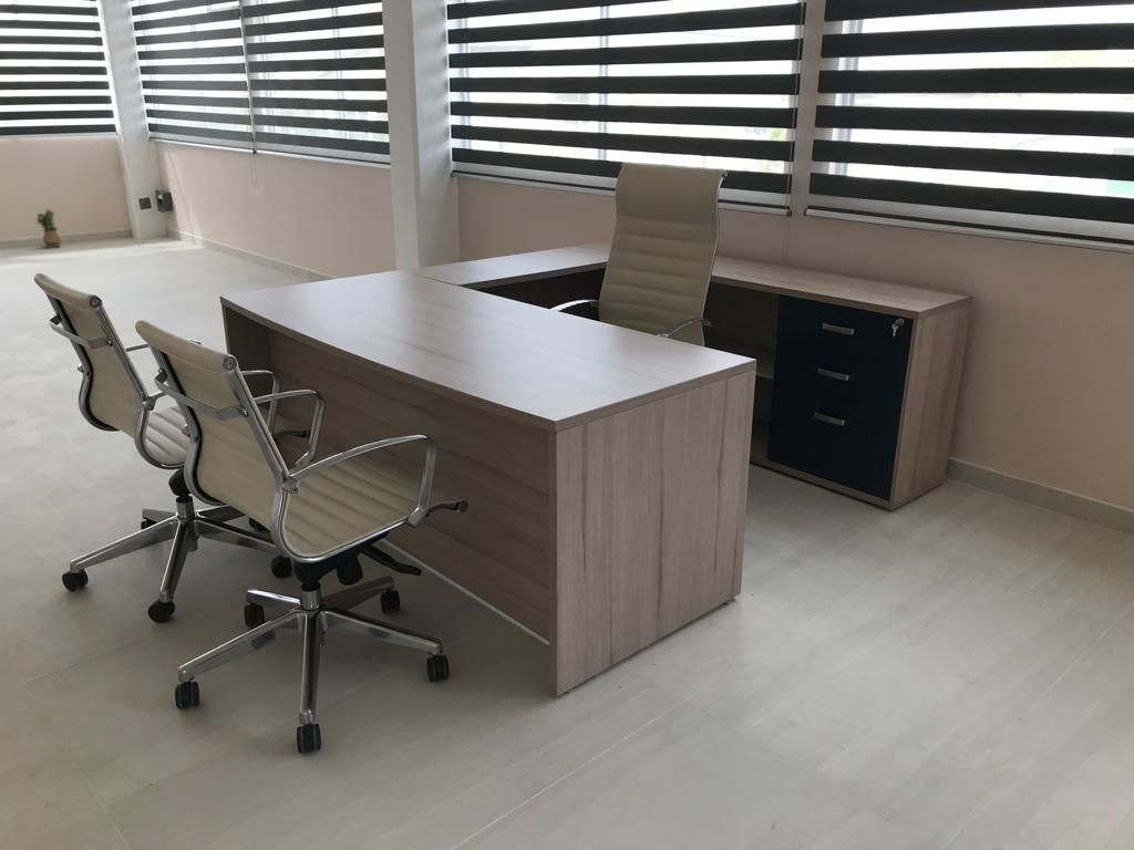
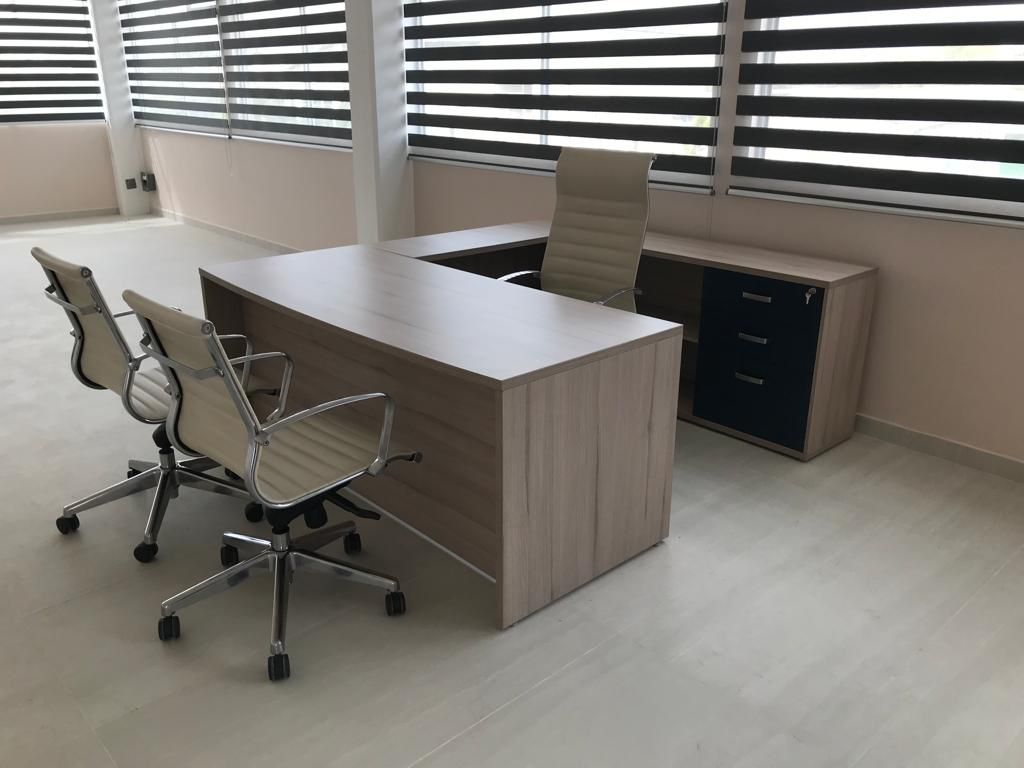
- potted plant [35,208,62,249]
